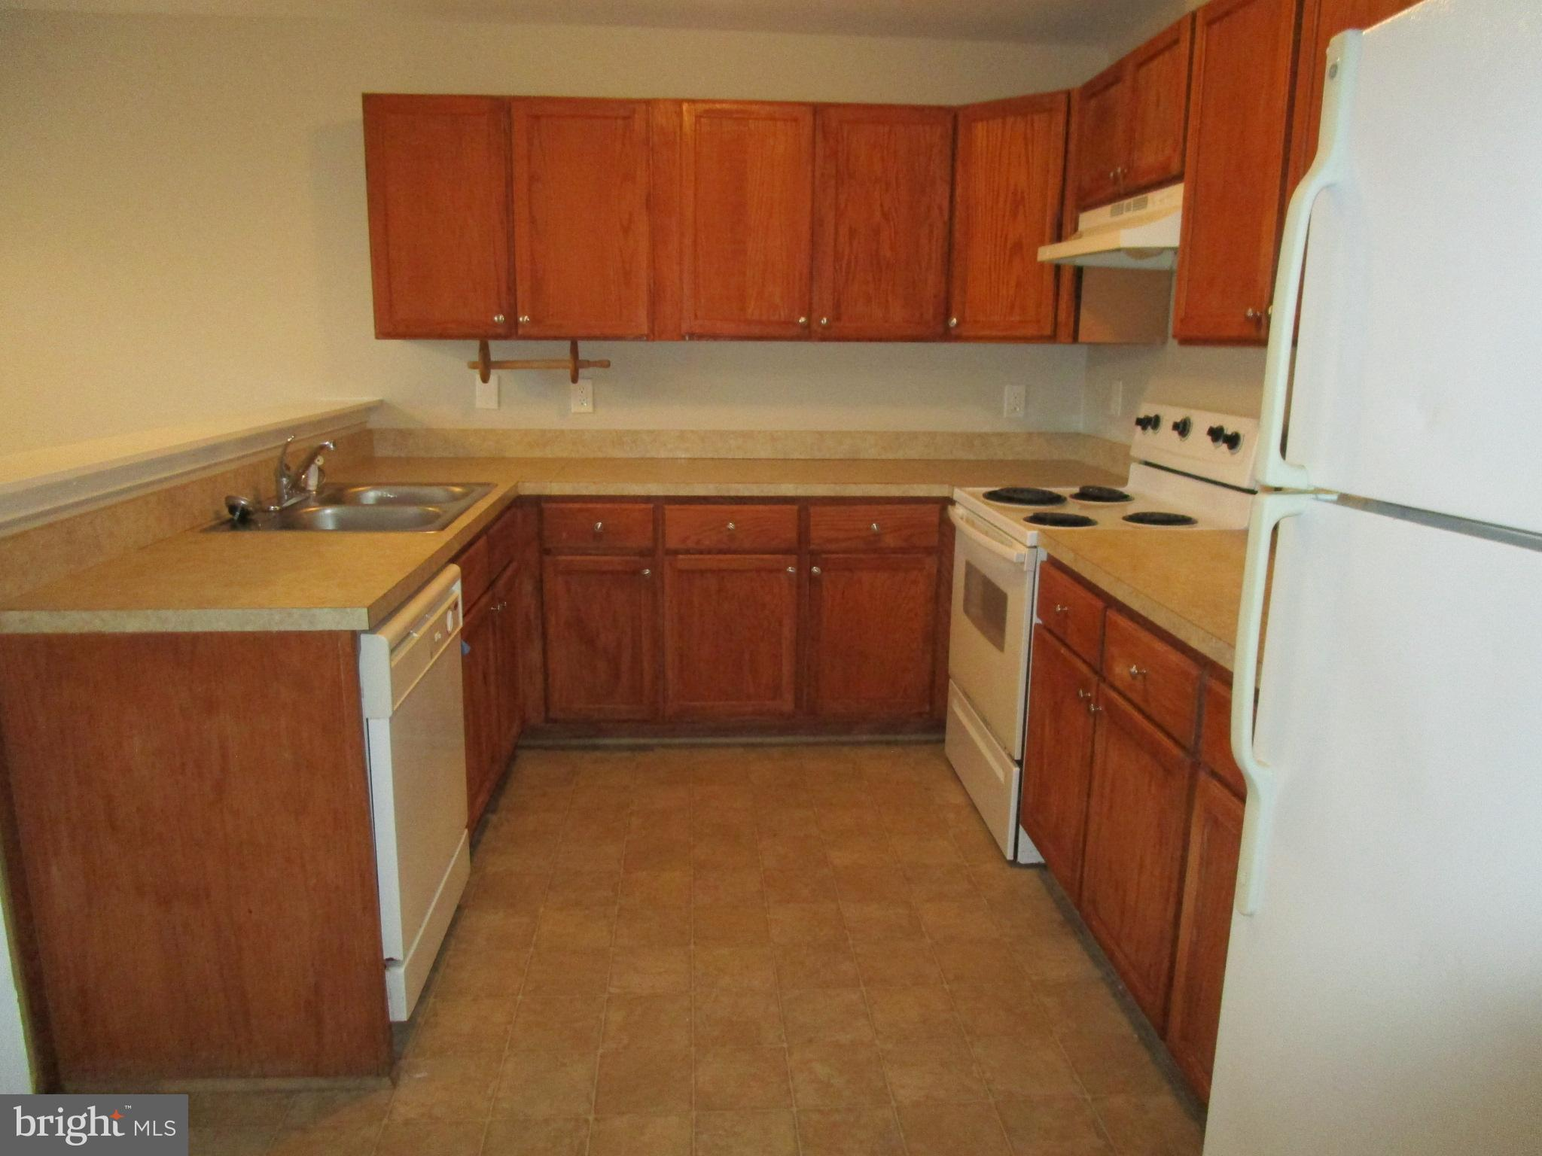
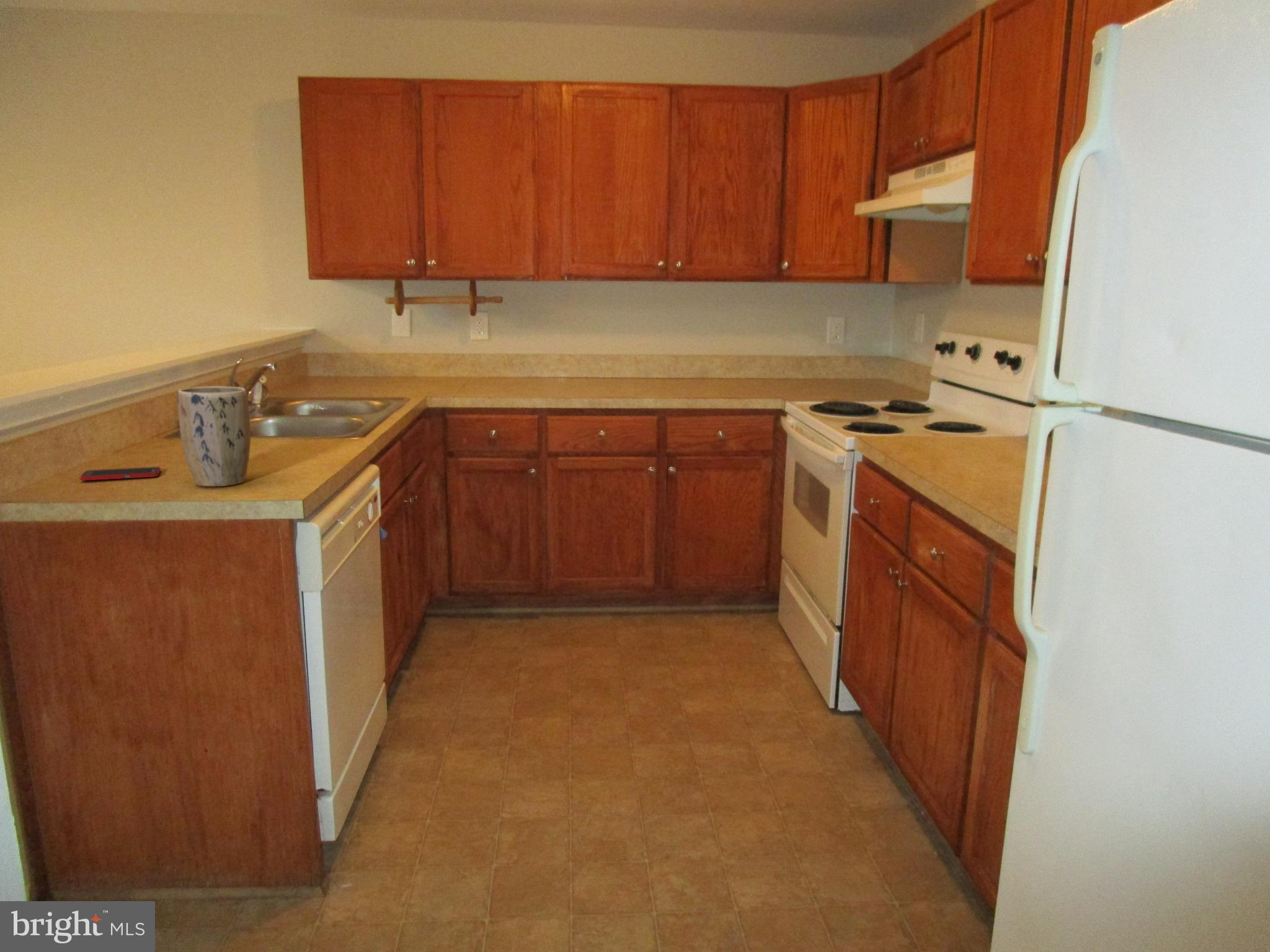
+ plant pot [177,386,251,487]
+ cell phone [79,466,161,481]
